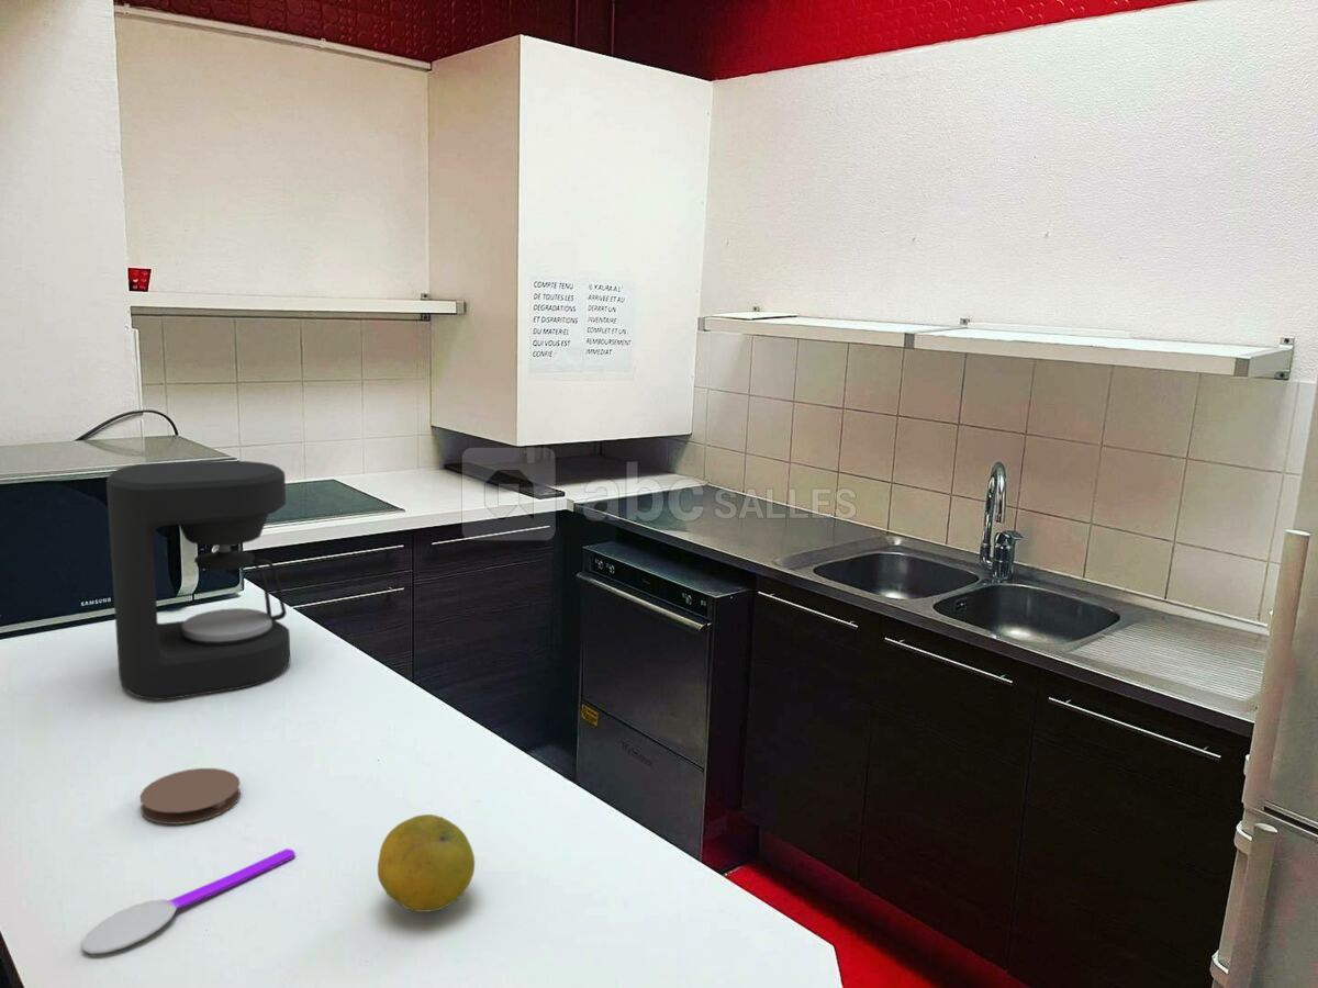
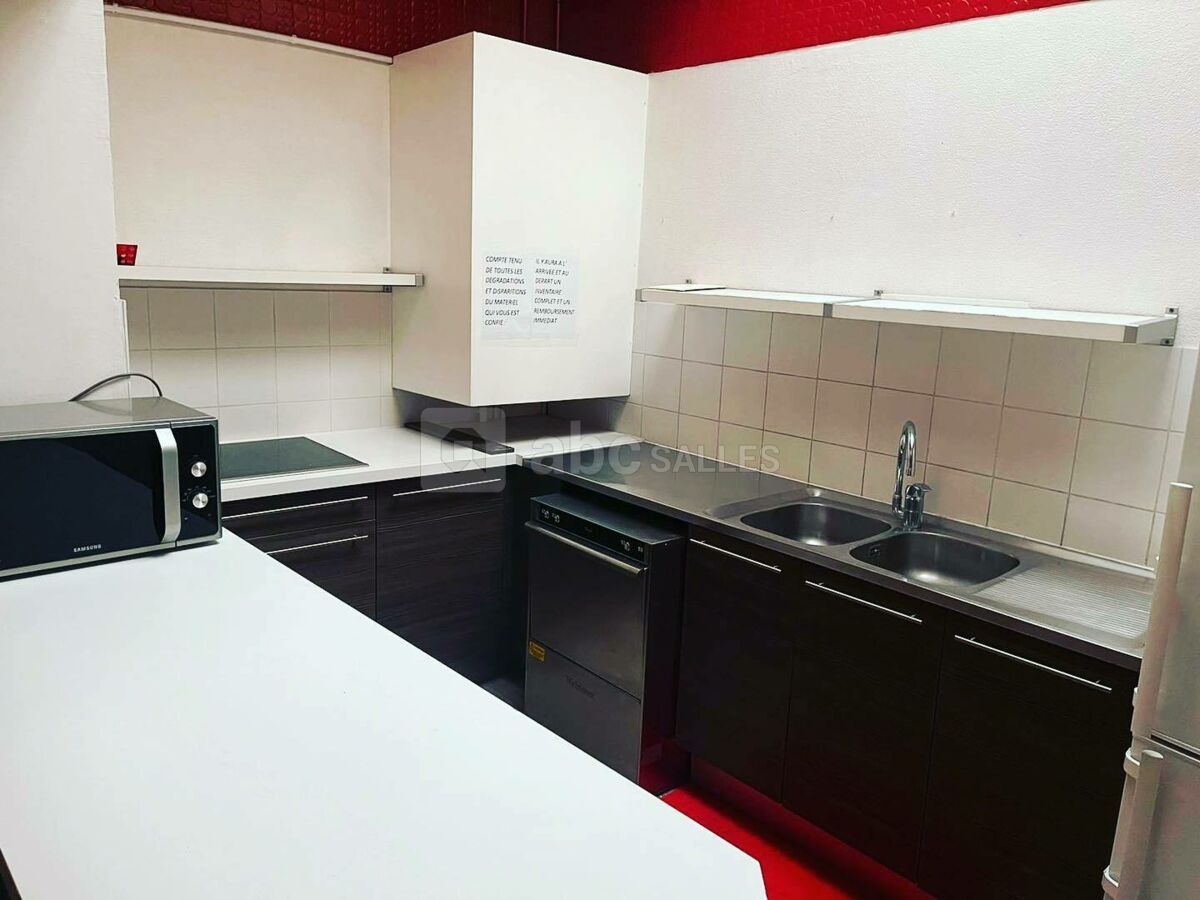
- coaster [139,767,242,826]
- spoon [80,847,297,955]
- coffee maker [105,460,291,701]
- fruit [377,813,476,913]
